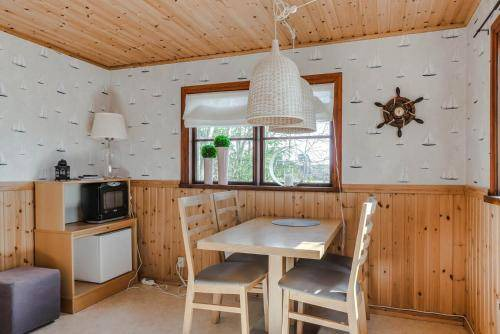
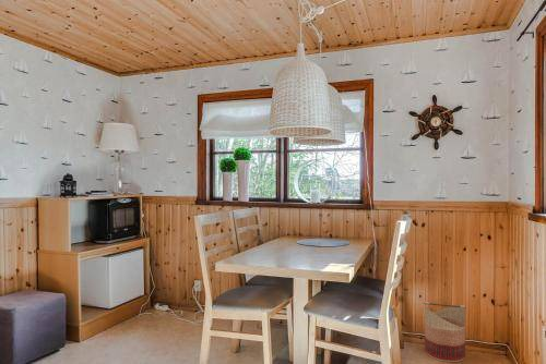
+ basket [423,301,467,363]
